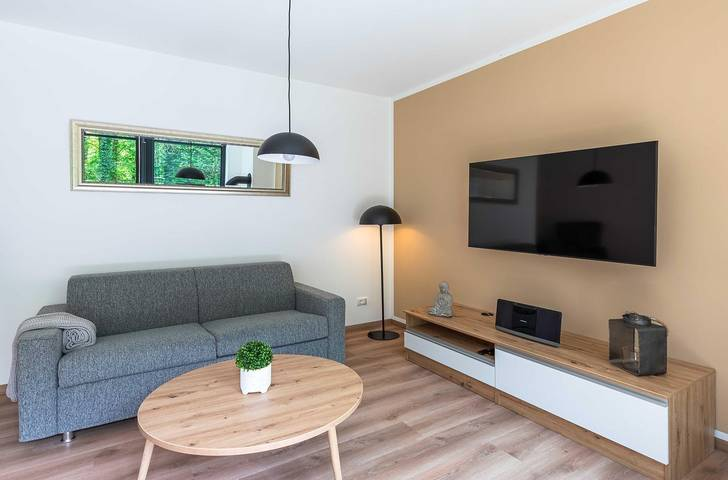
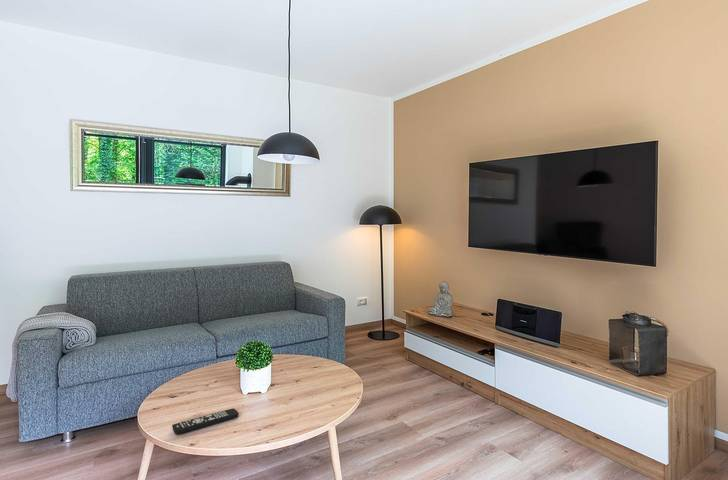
+ remote control [171,407,240,435]
